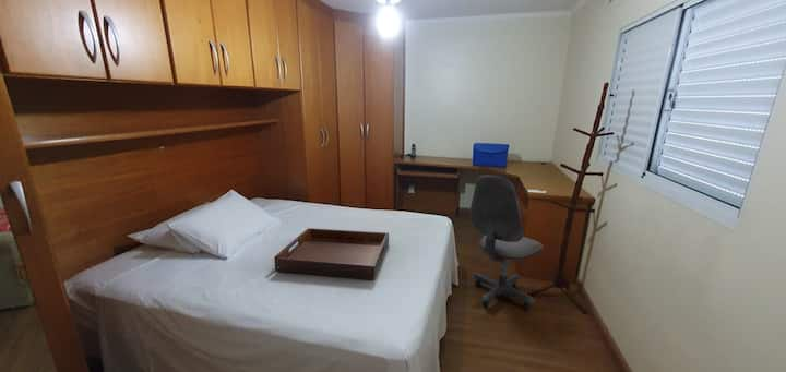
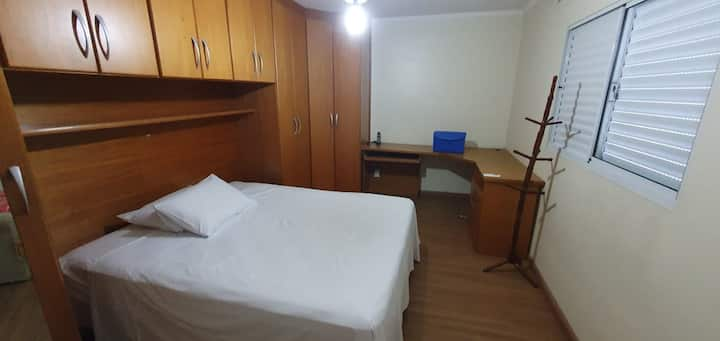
- office chair [468,175,546,311]
- serving tray [273,227,390,281]
